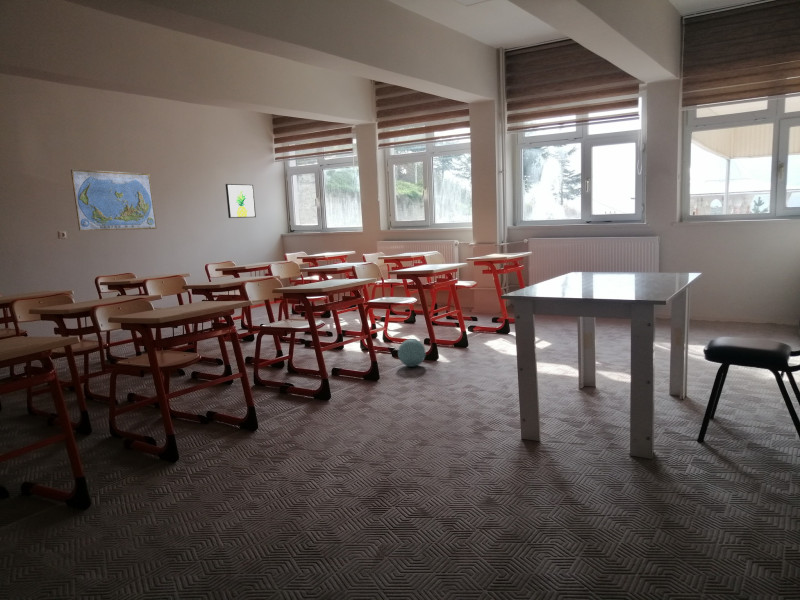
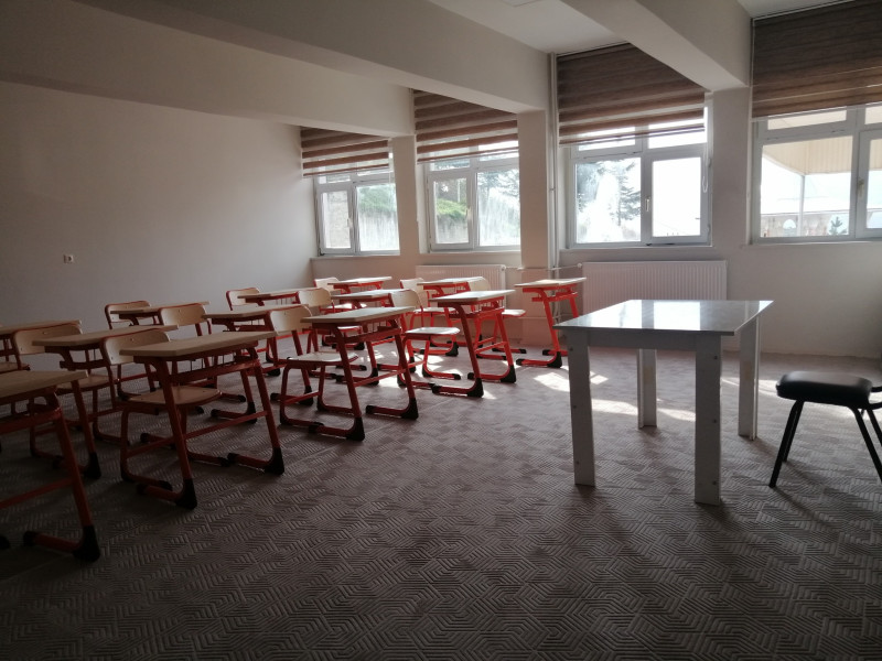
- wall art [225,183,257,219]
- world map [70,169,157,232]
- ball [397,338,427,368]
